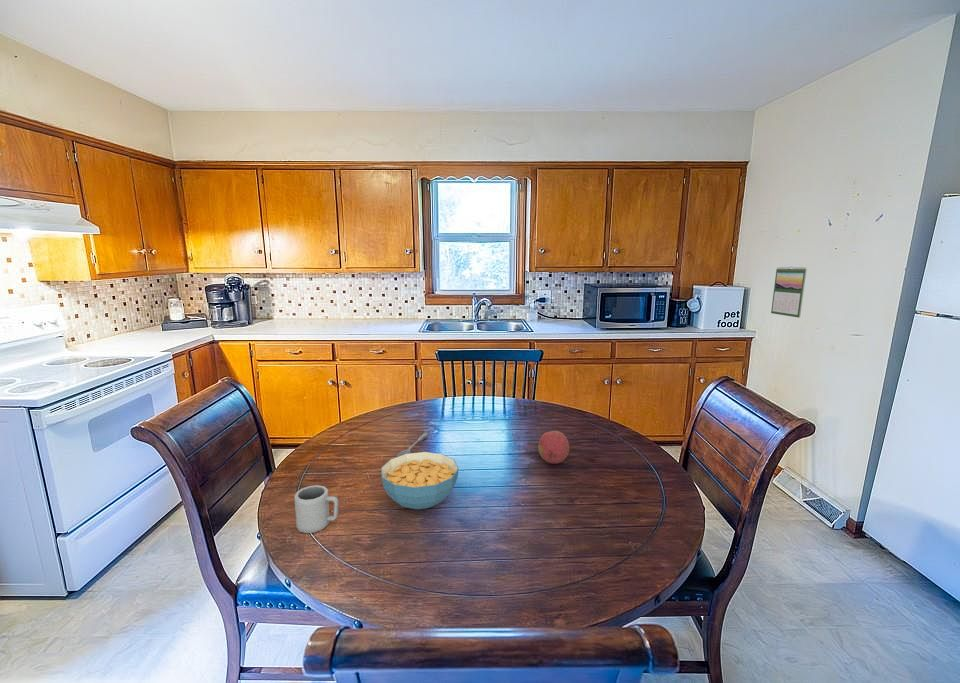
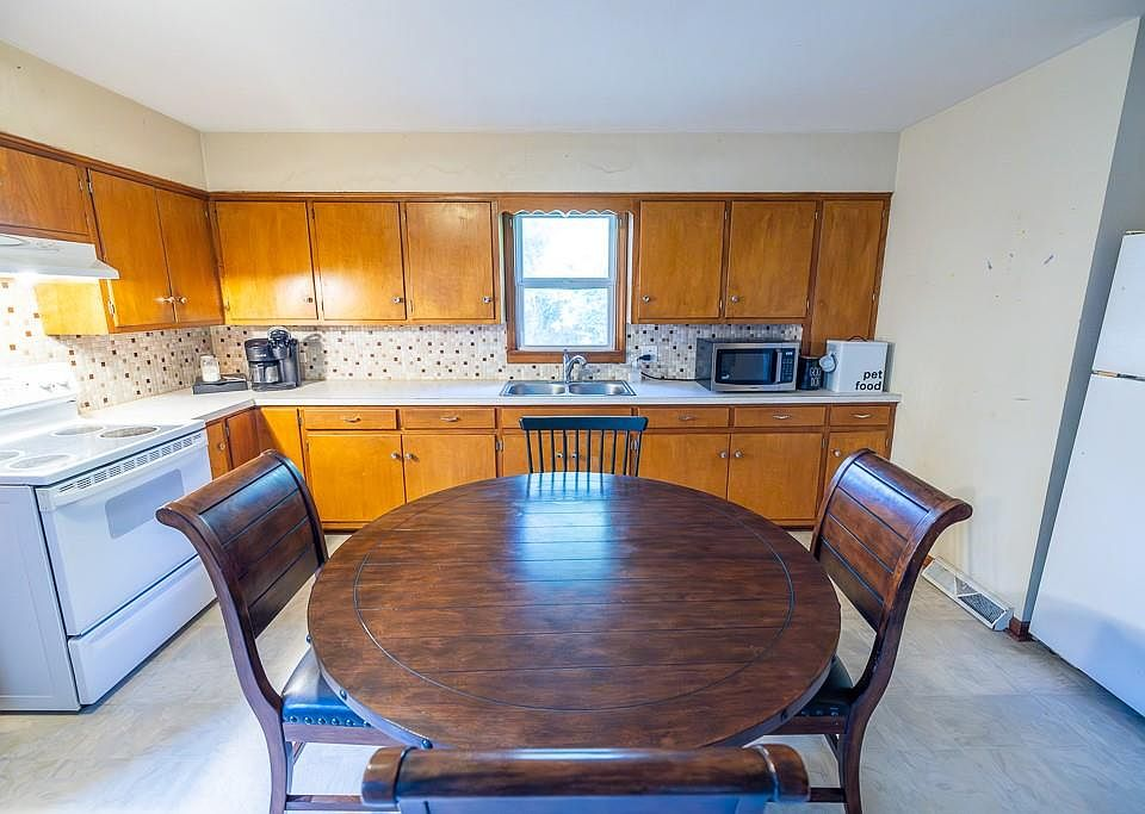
- cup [293,484,340,534]
- cereal bowl [380,451,460,510]
- fruit [537,430,570,465]
- calendar [770,266,807,319]
- soupspoon [396,432,429,457]
